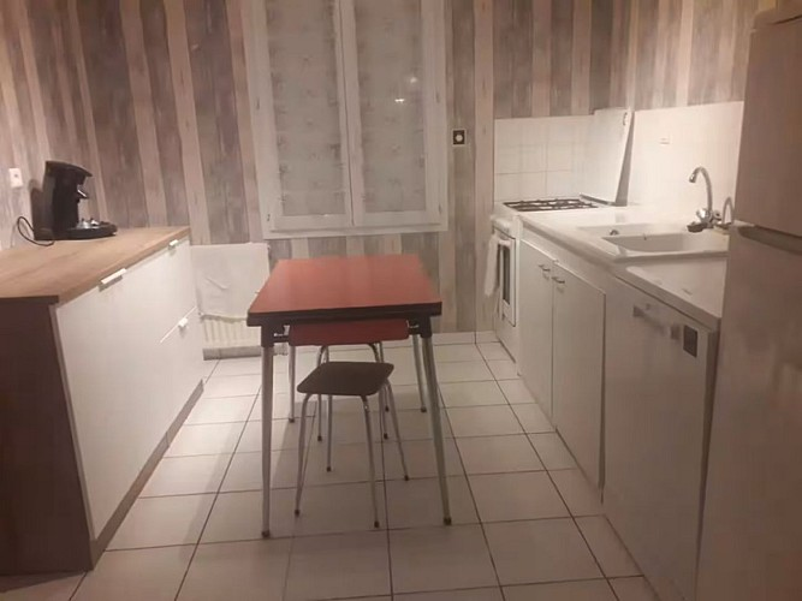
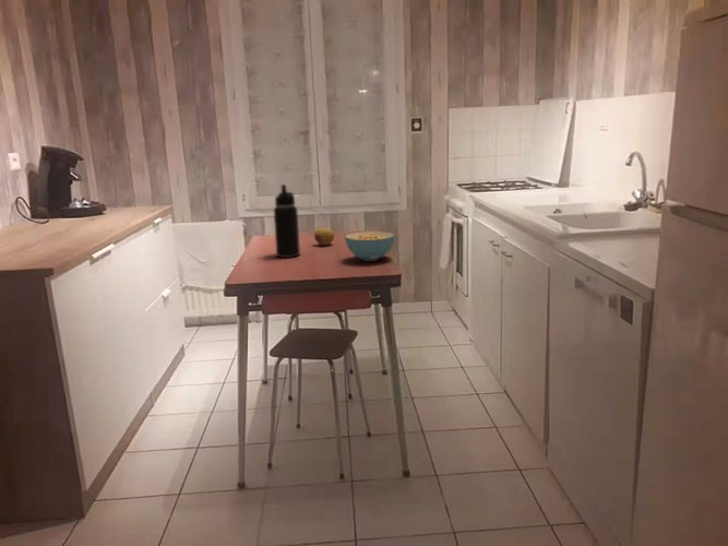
+ fruit [313,226,335,246]
+ cereal bowl [344,230,396,262]
+ water bottle [273,183,301,259]
